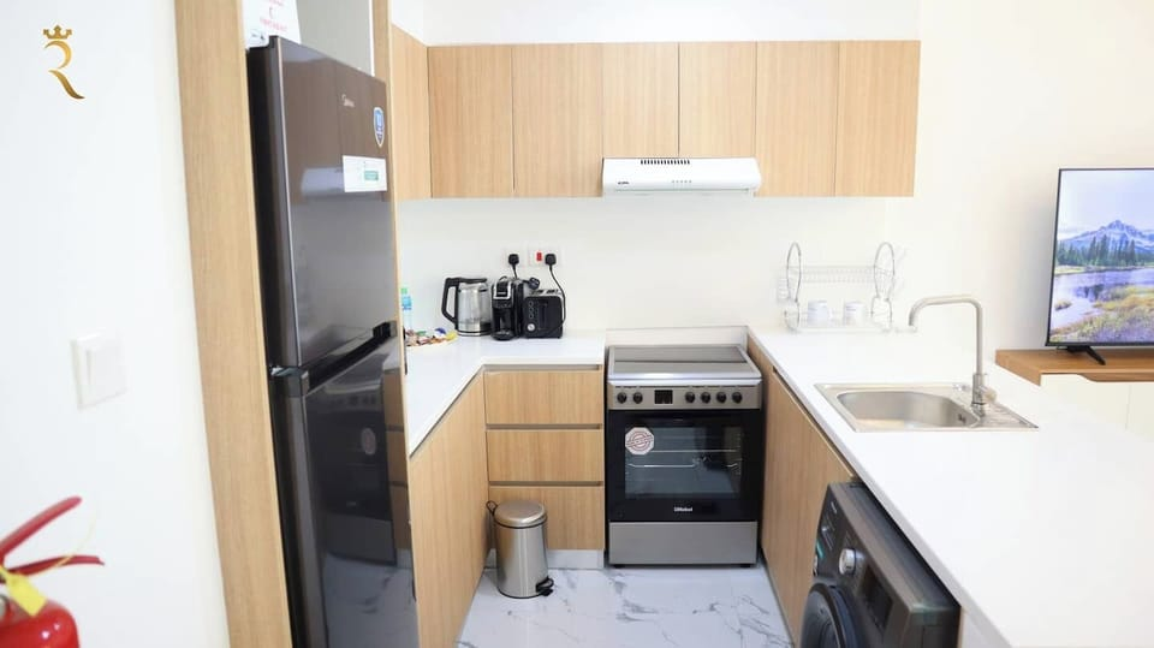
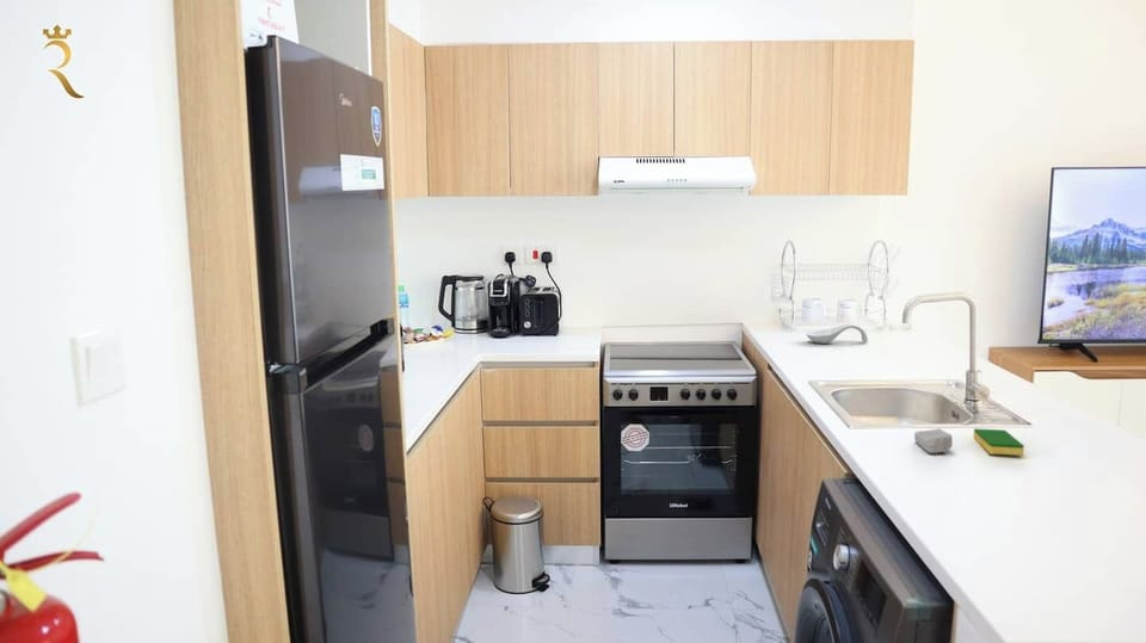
+ spoon rest [806,323,869,345]
+ soap bar [913,427,954,455]
+ dish sponge [972,427,1025,457]
